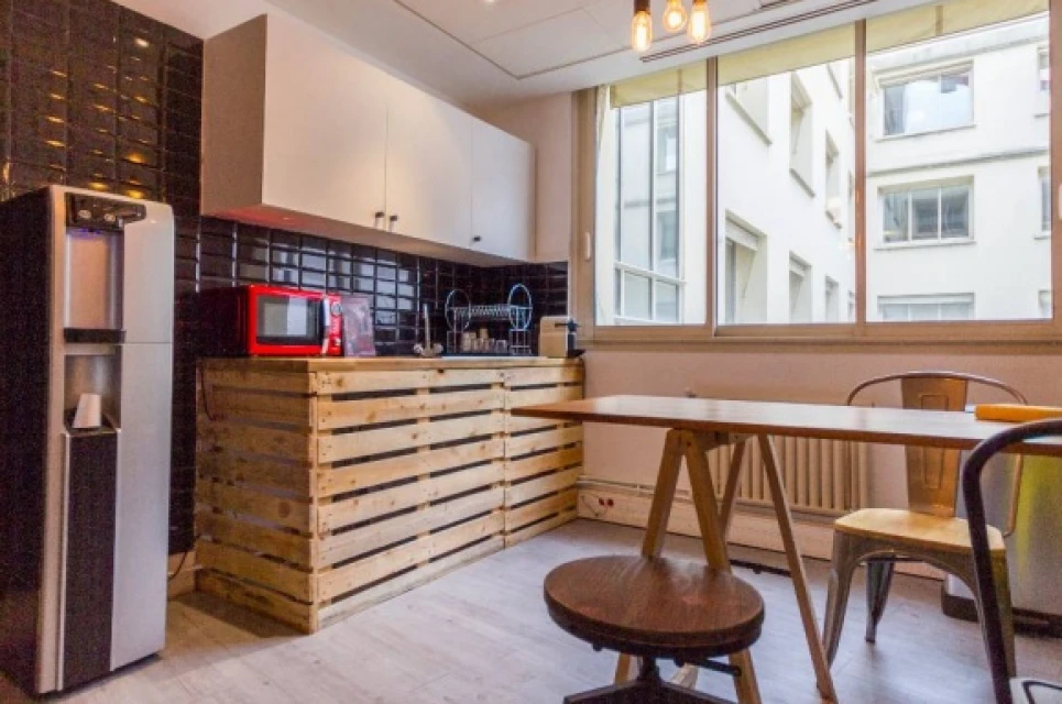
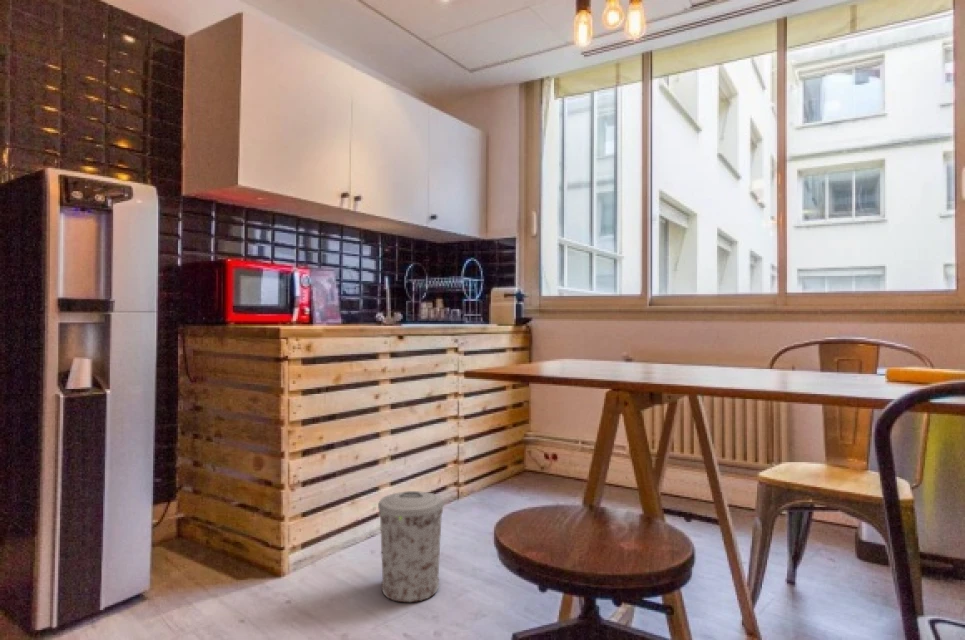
+ trash can [377,490,445,603]
